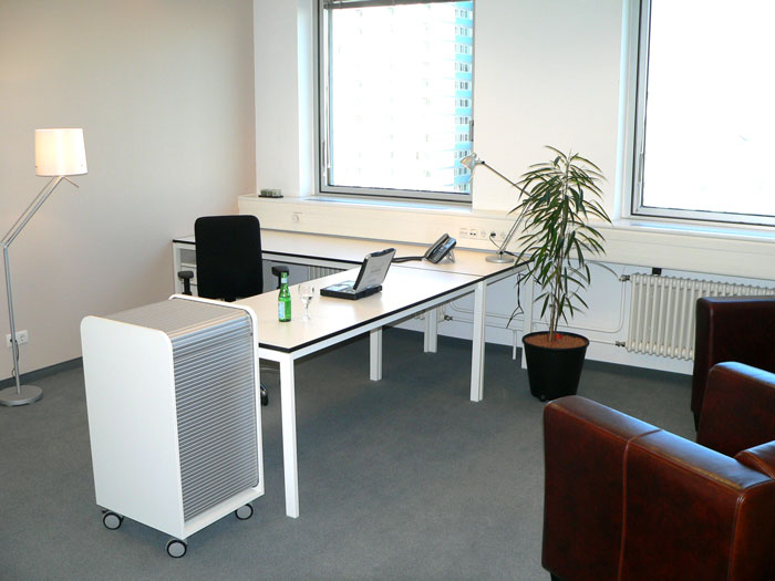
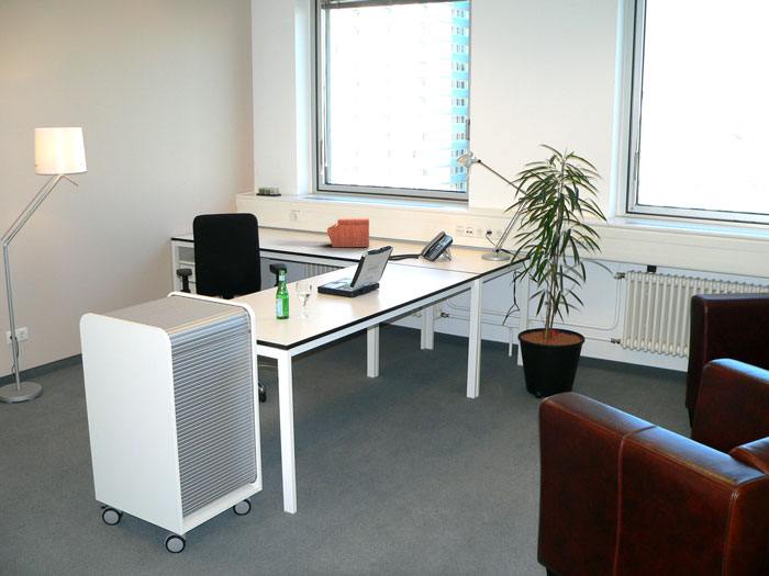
+ sewing box [325,217,370,248]
